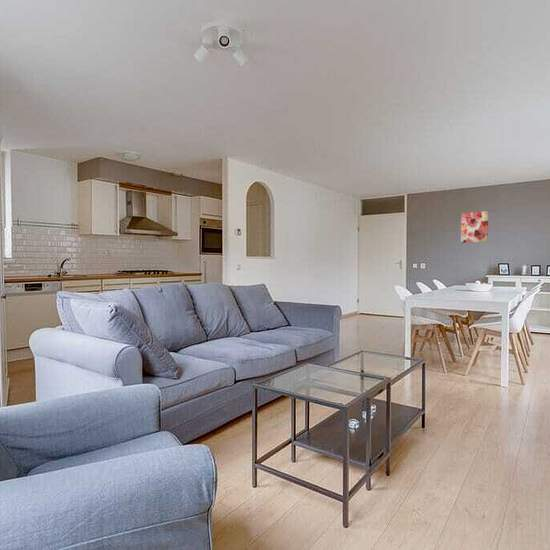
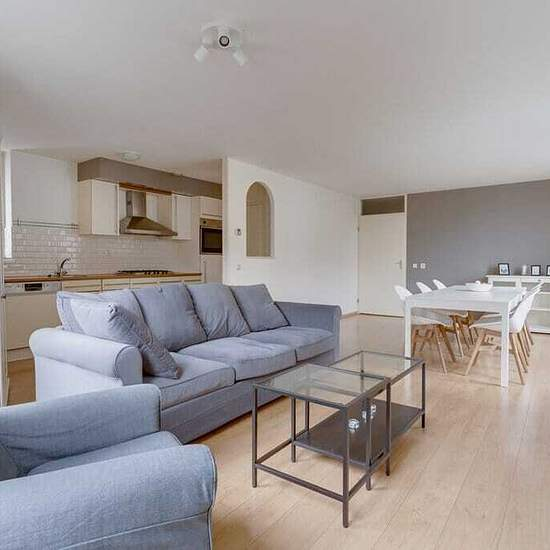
- wall art [460,210,489,244]
